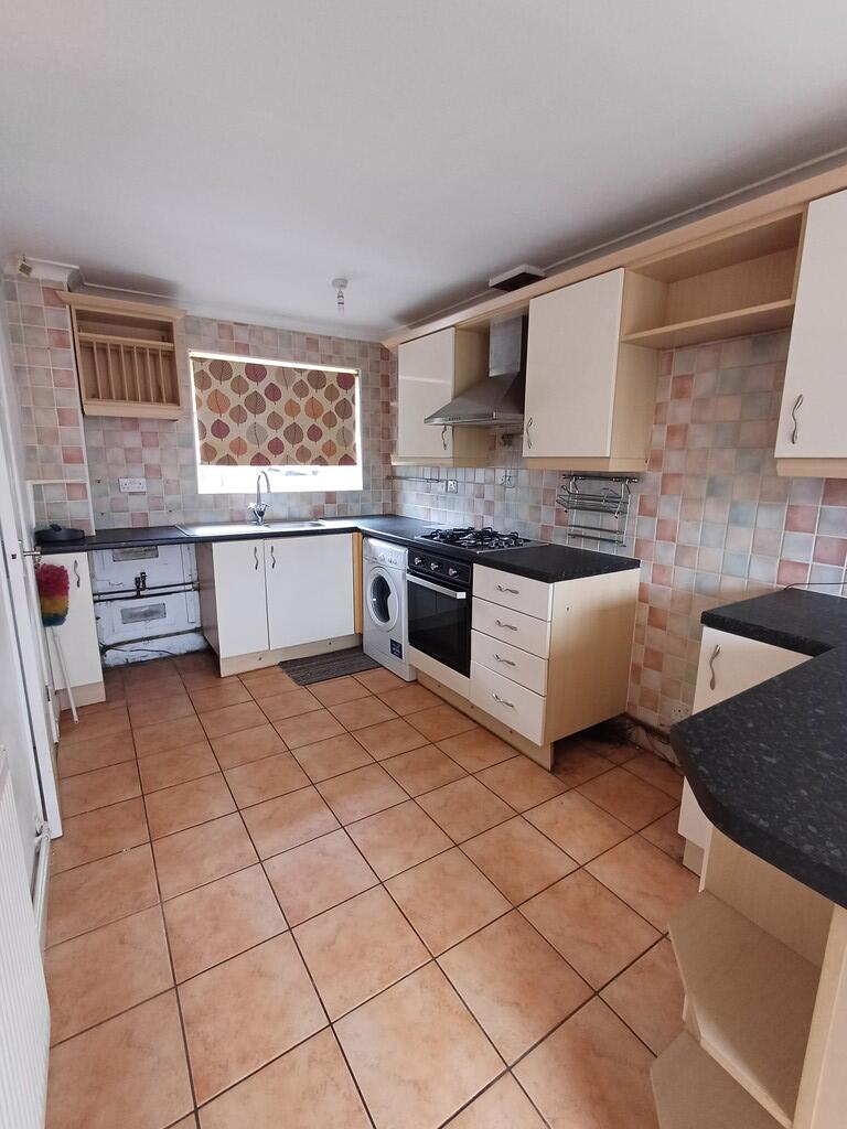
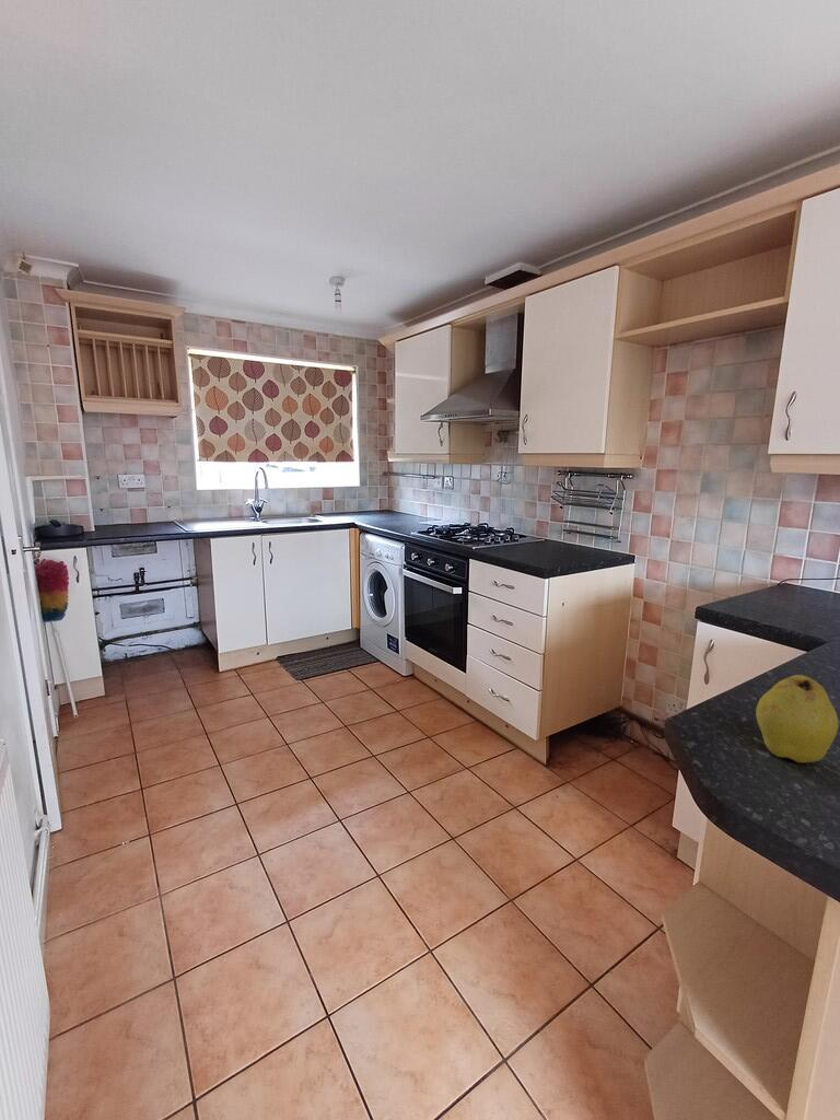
+ fruit [755,674,839,763]
